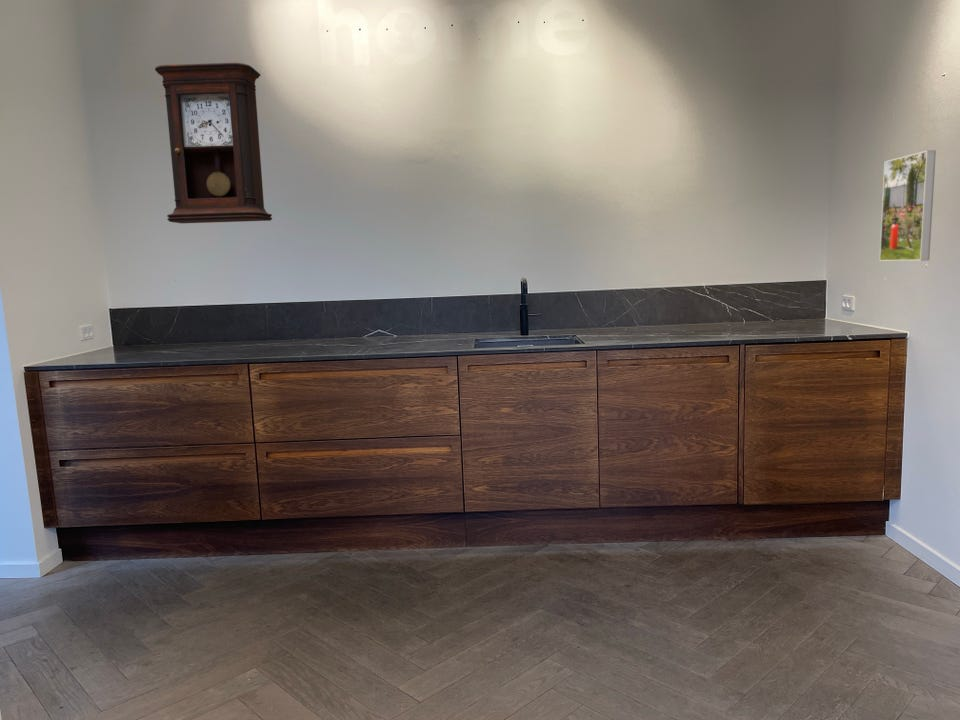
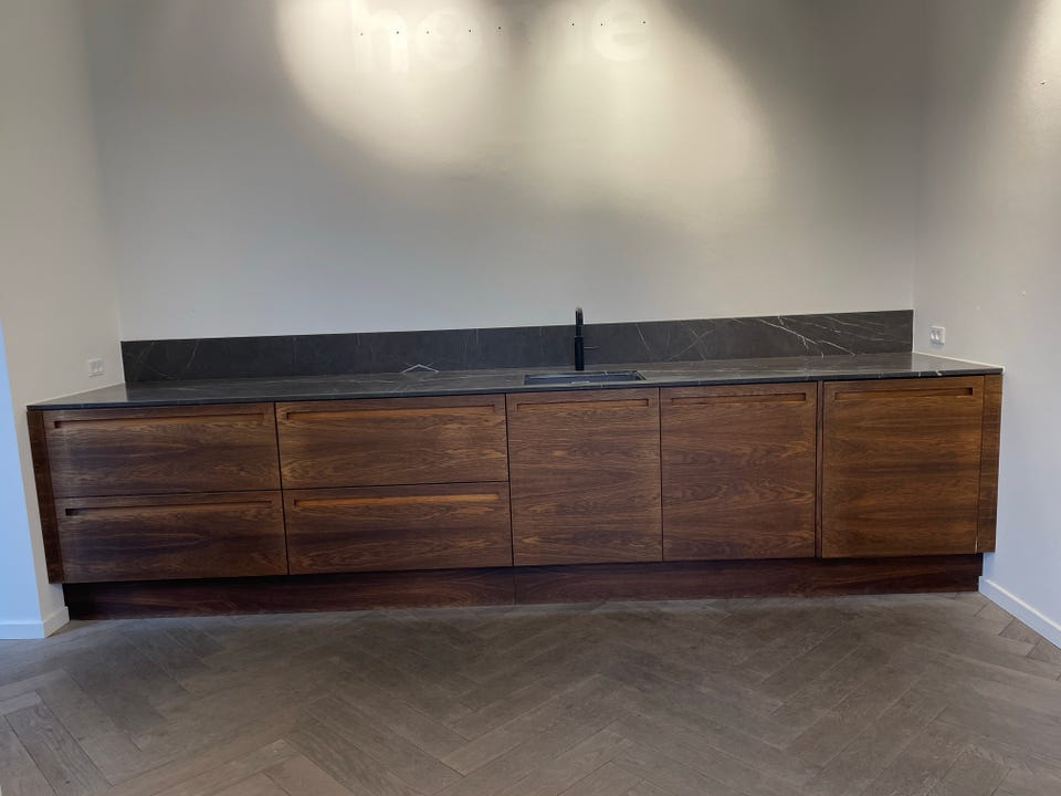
- pendulum clock [154,62,273,224]
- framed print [878,149,937,262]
